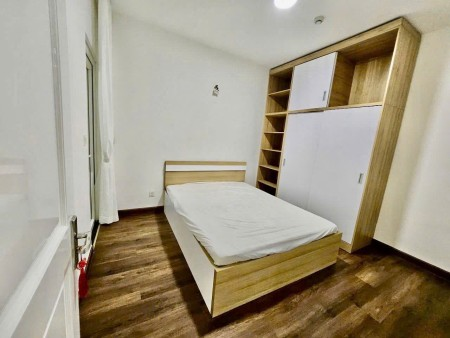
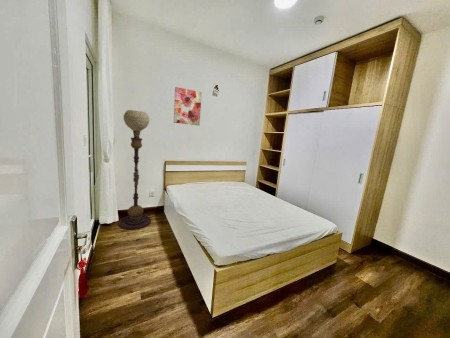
+ floor lamp [118,109,152,231]
+ wall art [173,86,203,126]
